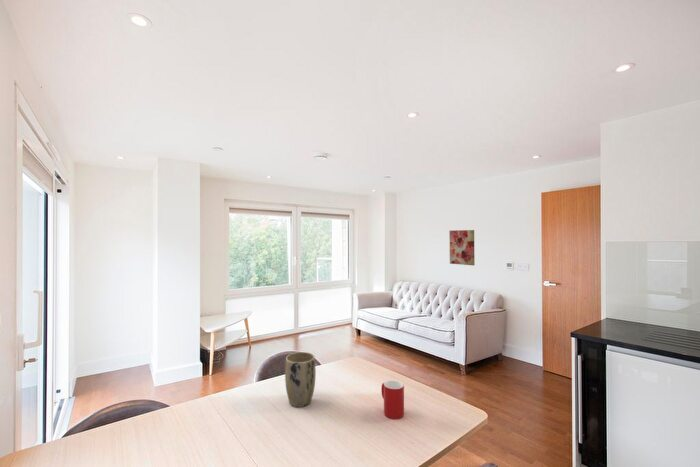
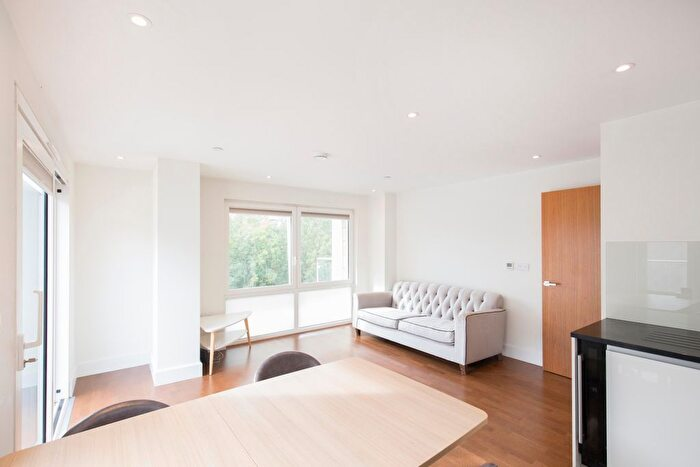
- cup [381,379,405,420]
- wall art [448,229,476,266]
- plant pot [284,351,317,408]
